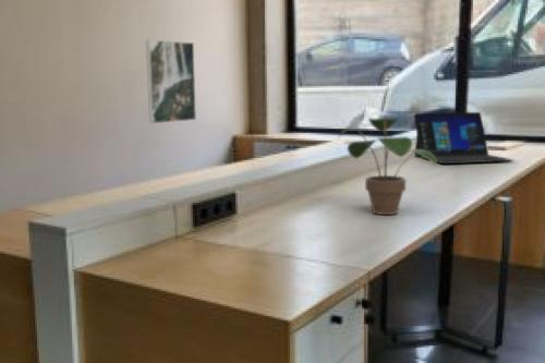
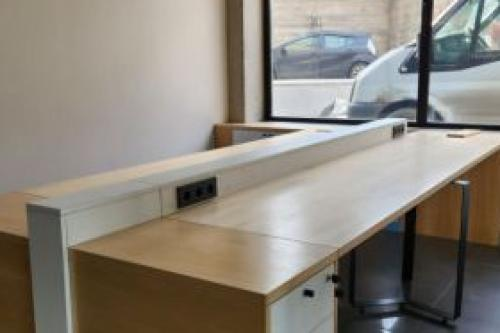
- potted plant [337,116,438,216]
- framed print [145,39,197,124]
- laptop [413,111,514,165]
